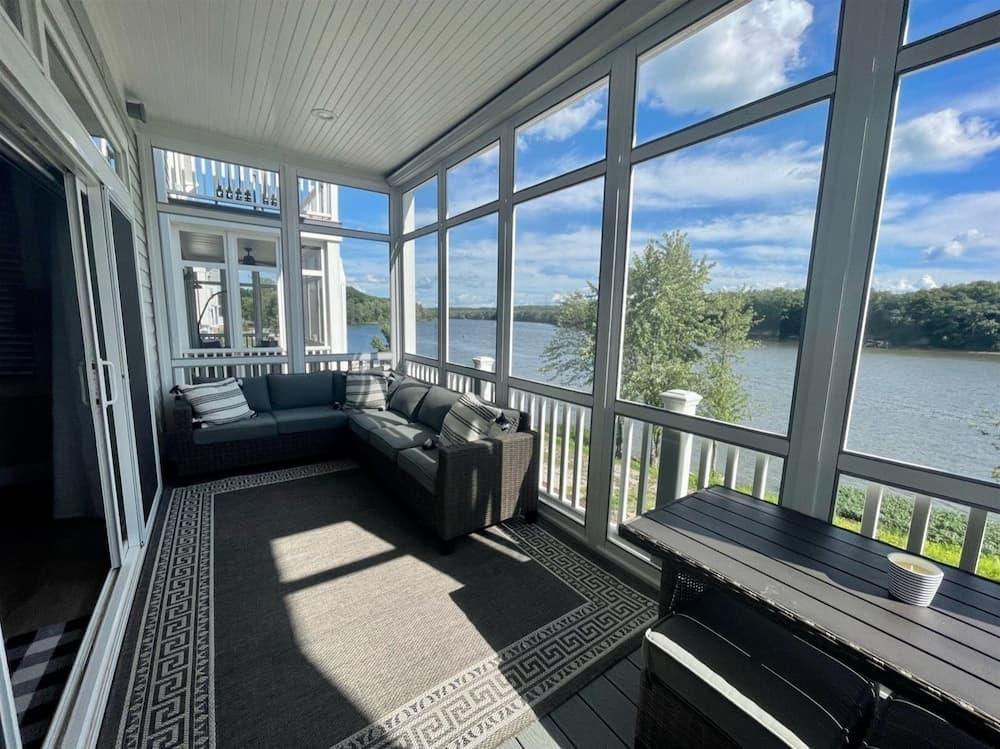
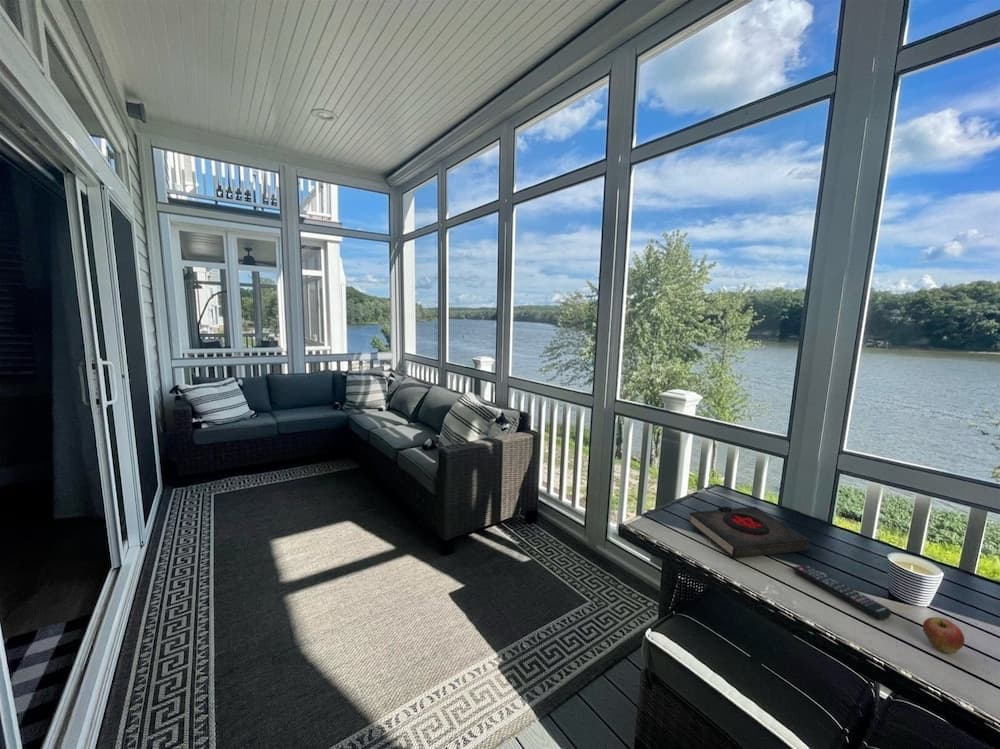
+ fruit [922,616,966,655]
+ remote control [791,564,893,621]
+ book [688,505,810,559]
